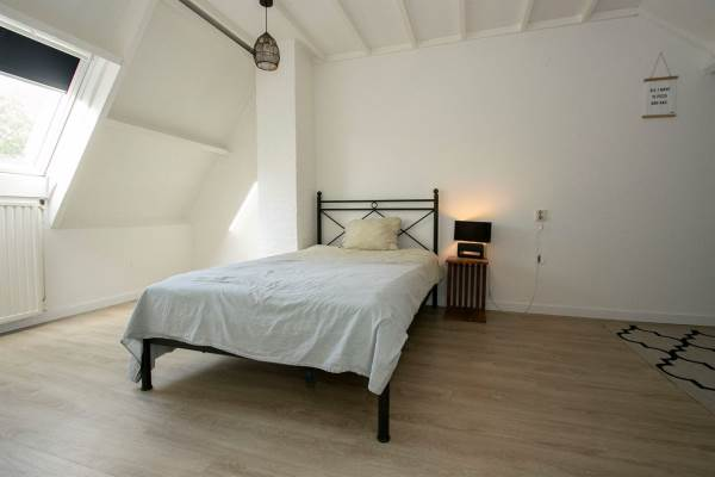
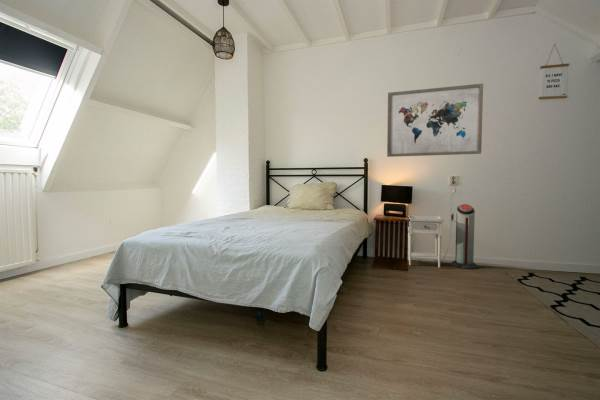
+ wall art [386,83,484,158]
+ nightstand [407,214,445,269]
+ air purifier [451,203,478,270]
